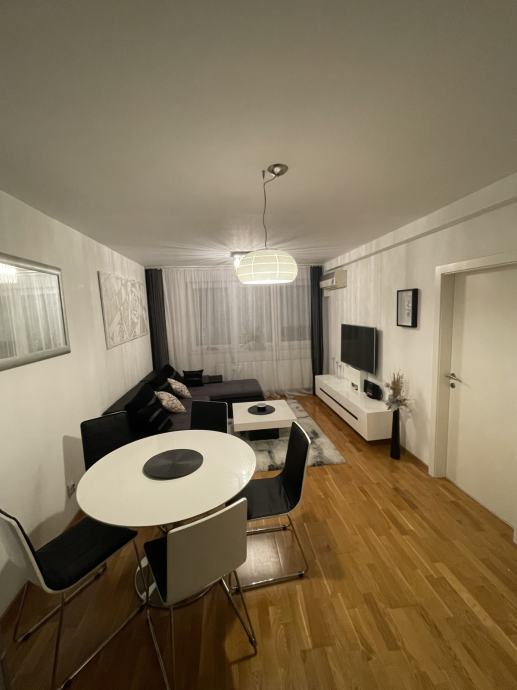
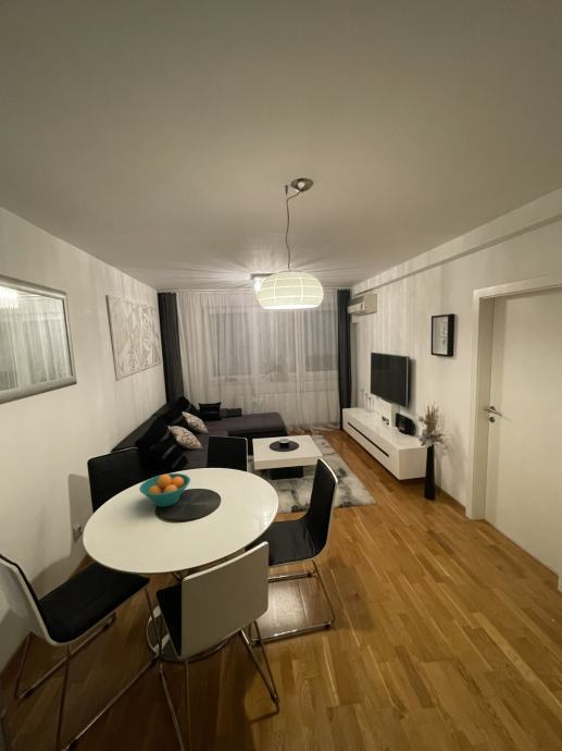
+ fruit bowl [138,472,191,508]
